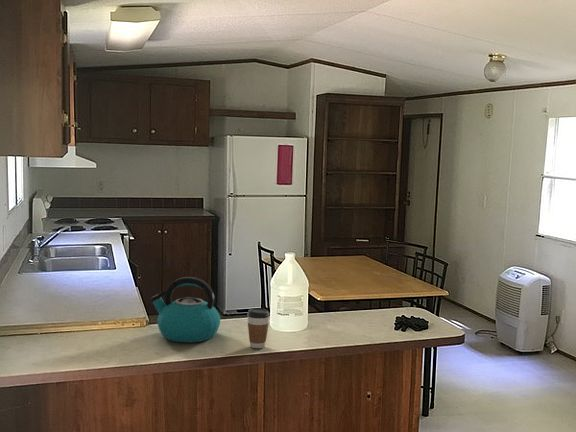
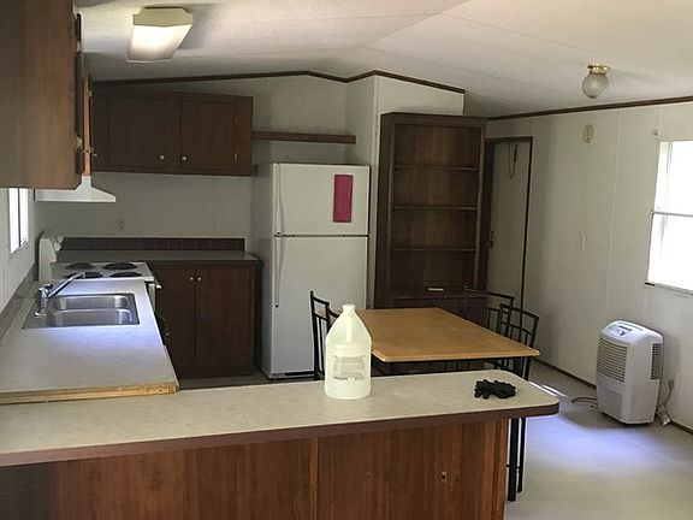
- kettle [149,276,221,344]
- coffee cup [246,307,271,349]
